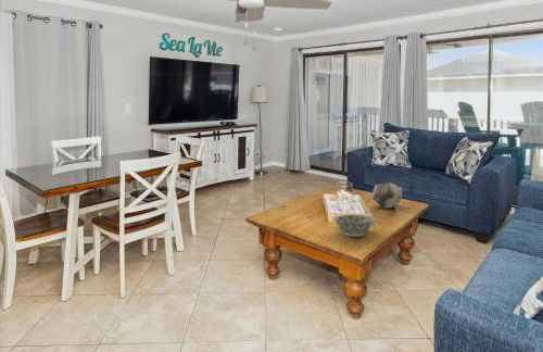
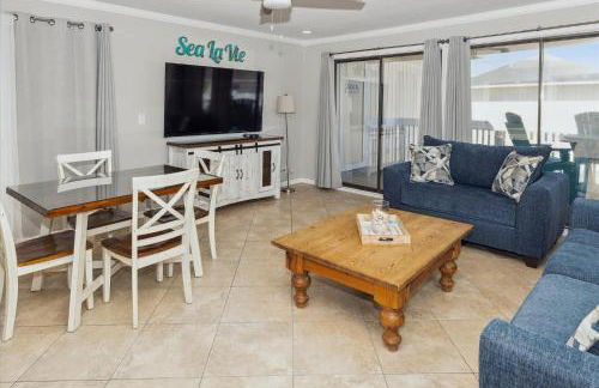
- decorative bowl [331,213,377,238]
- seashell [371,181,403,210]
